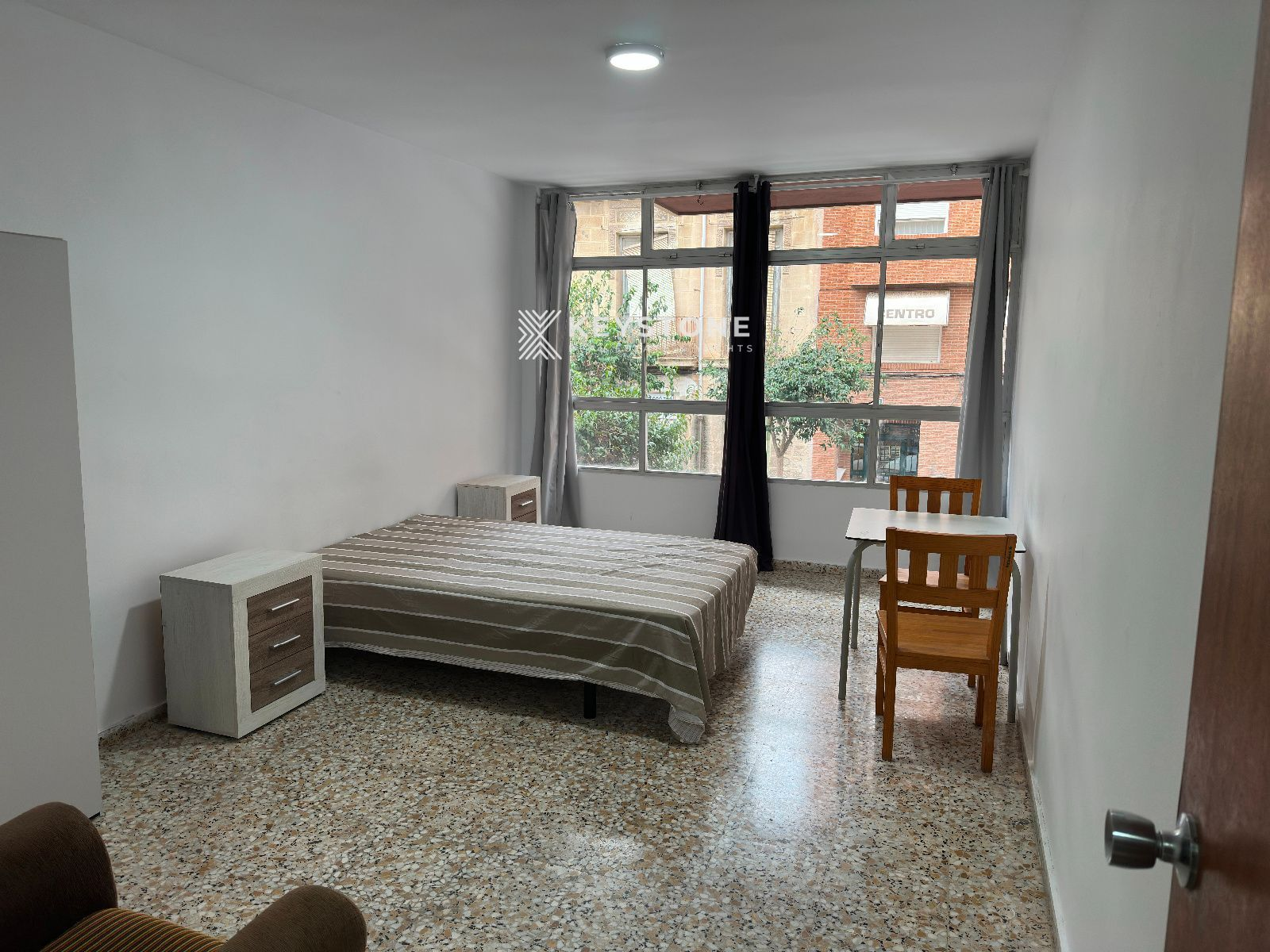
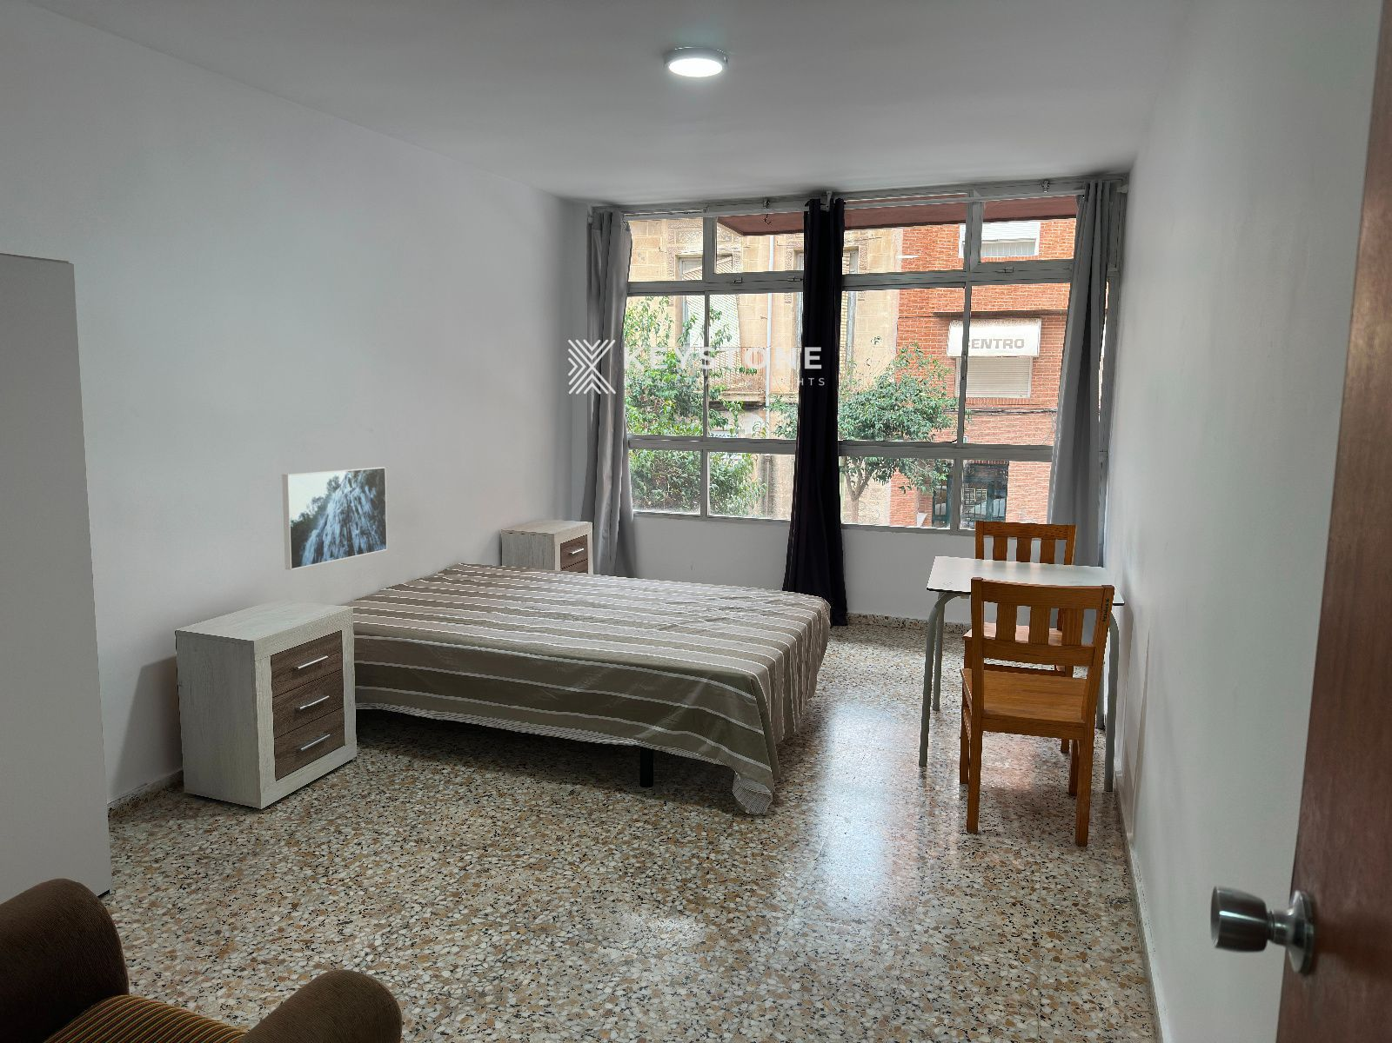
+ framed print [281,466,388,571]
